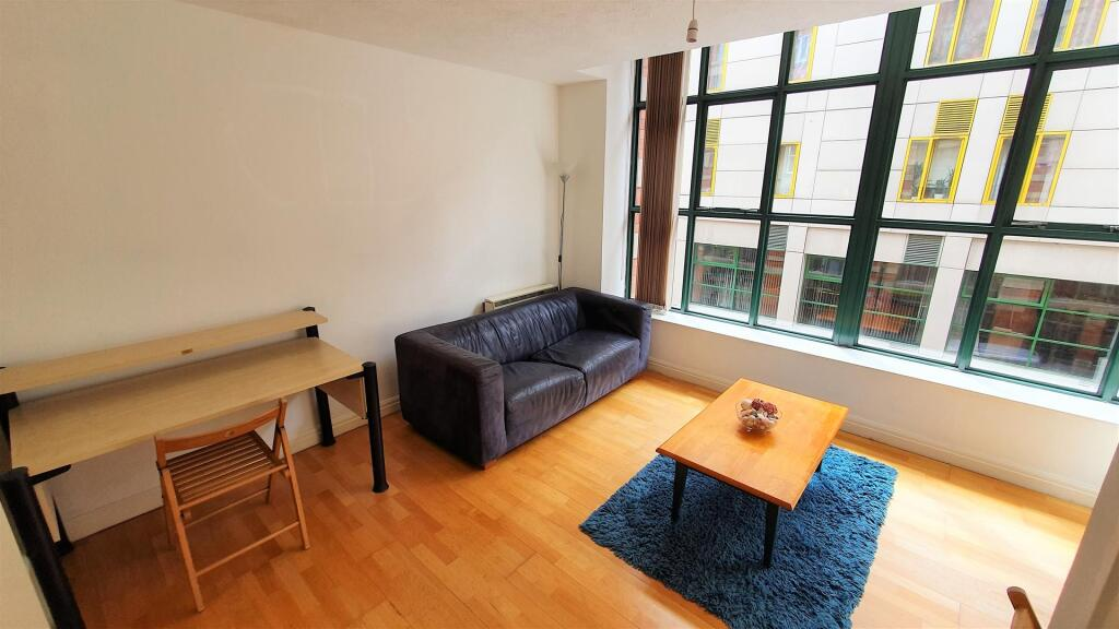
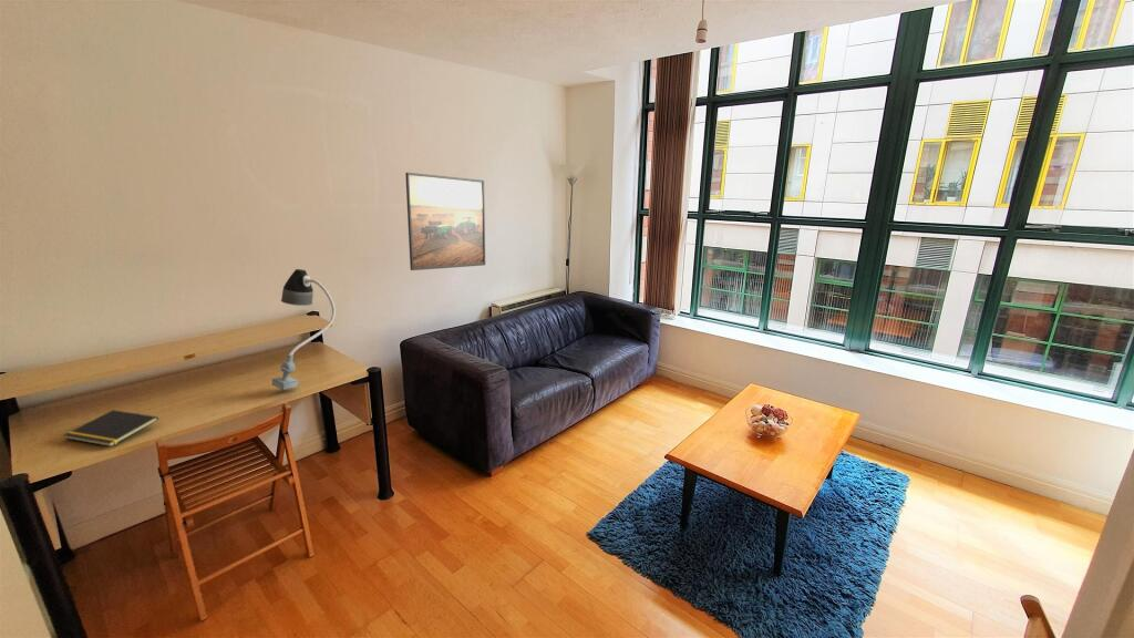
+ notepad [63,409,159,447]
+ desk lamp [271,268,337,391]
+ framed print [404,172,486,271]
